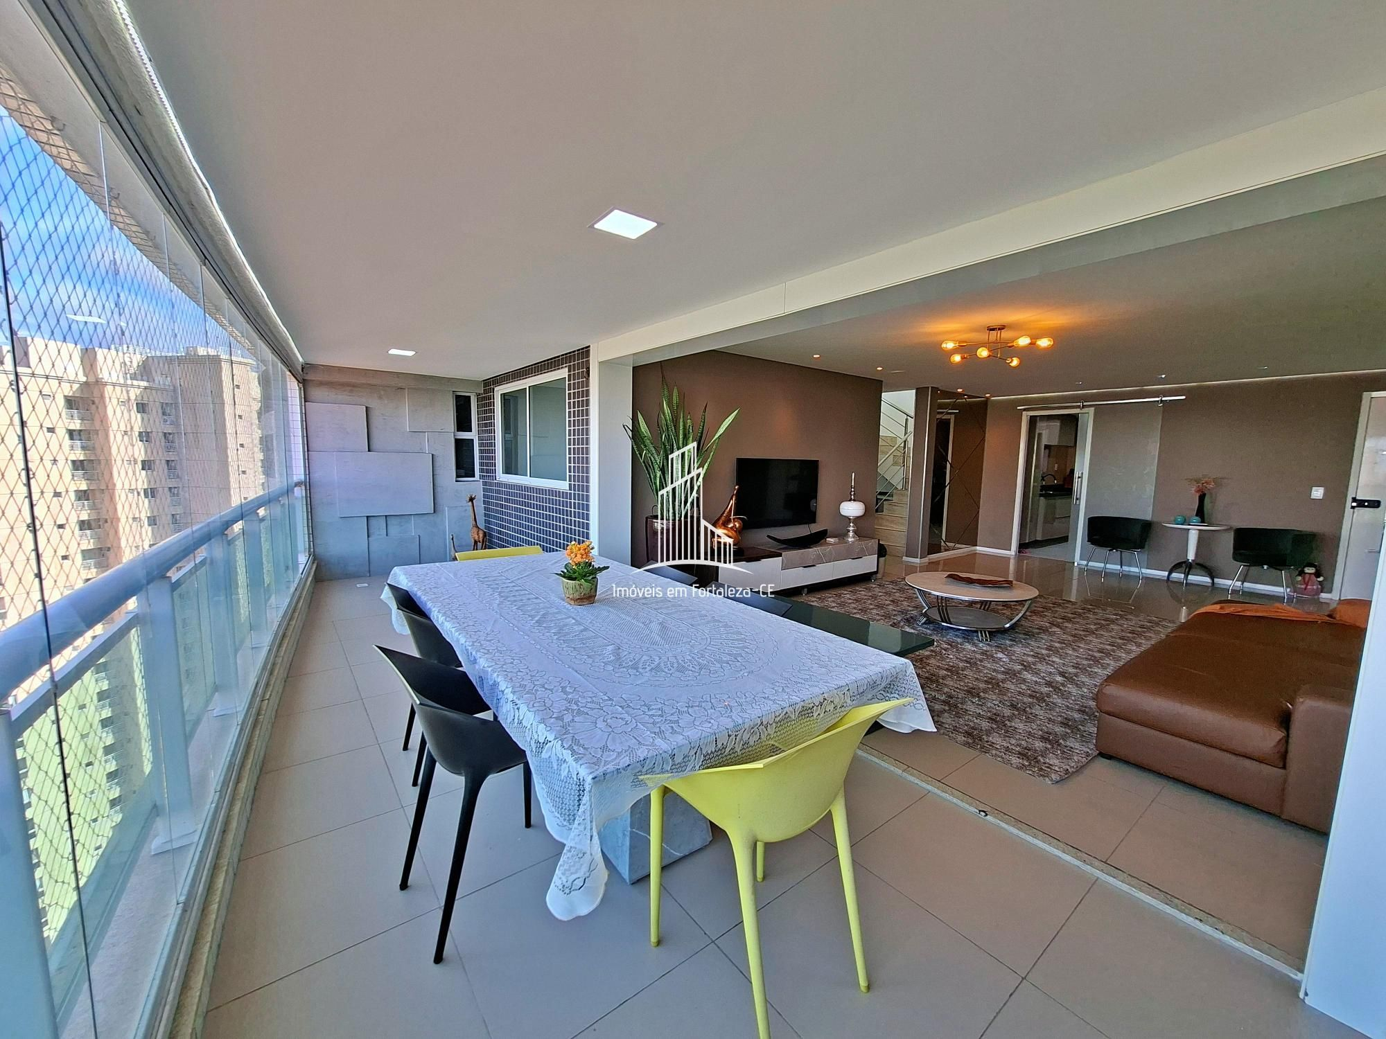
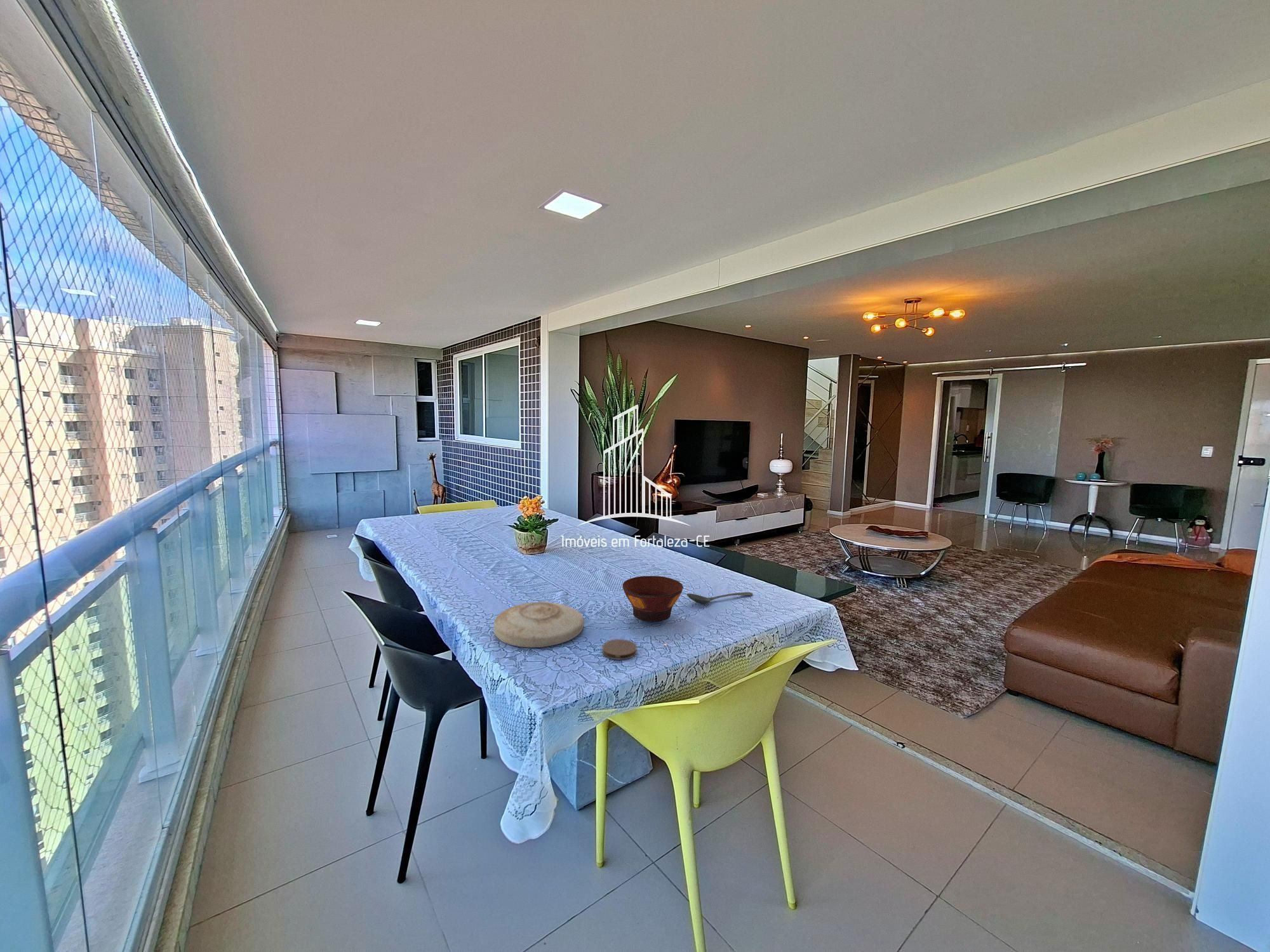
+ coaster [601,638,638,661]
+ stirrer [686,592,753,605]
+ plate [493,601,585,648]
+ bowl [622,576,684,623]
